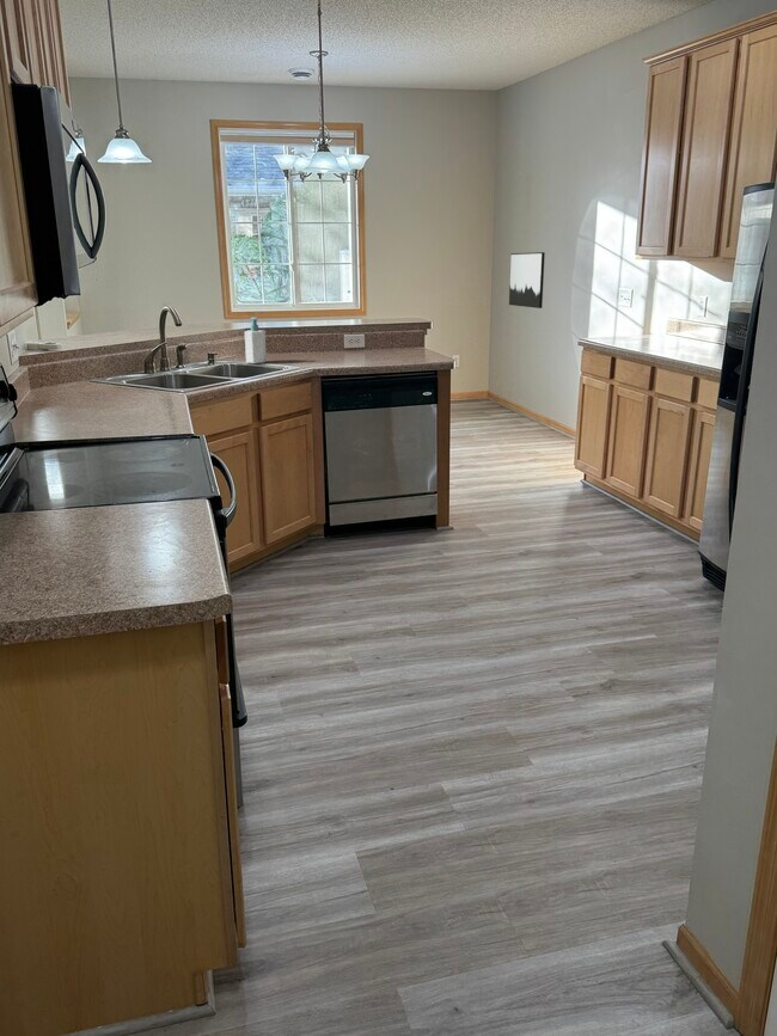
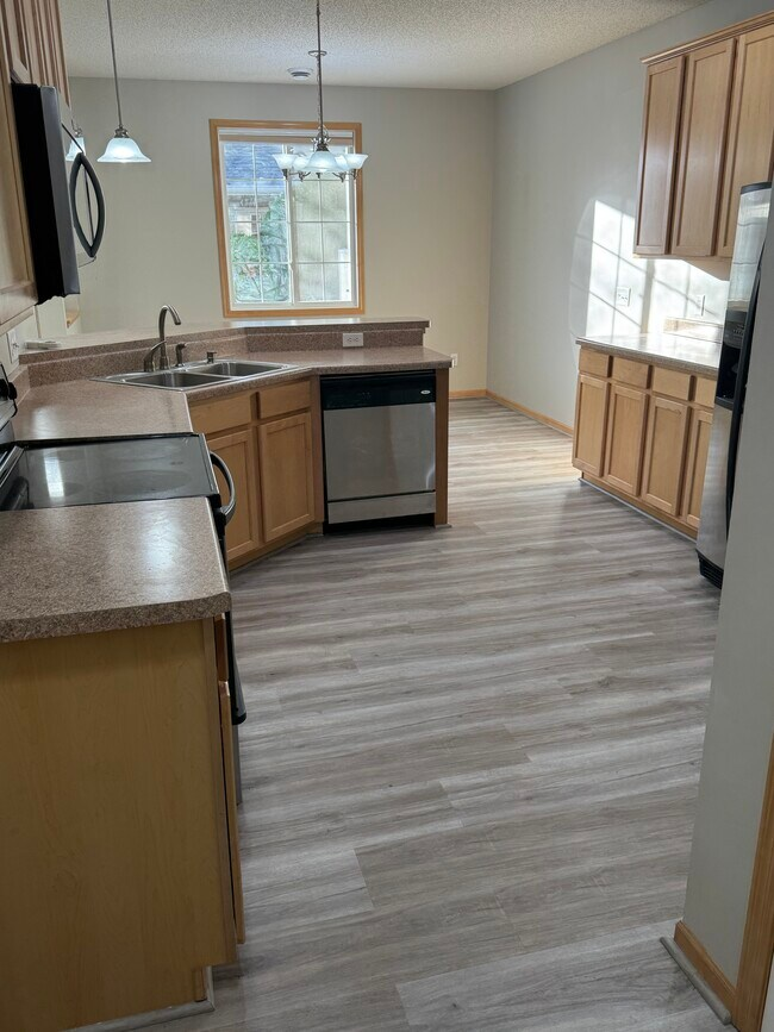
- soap bottle [244,317,268,364]
- wall art [508,251,546,309]
